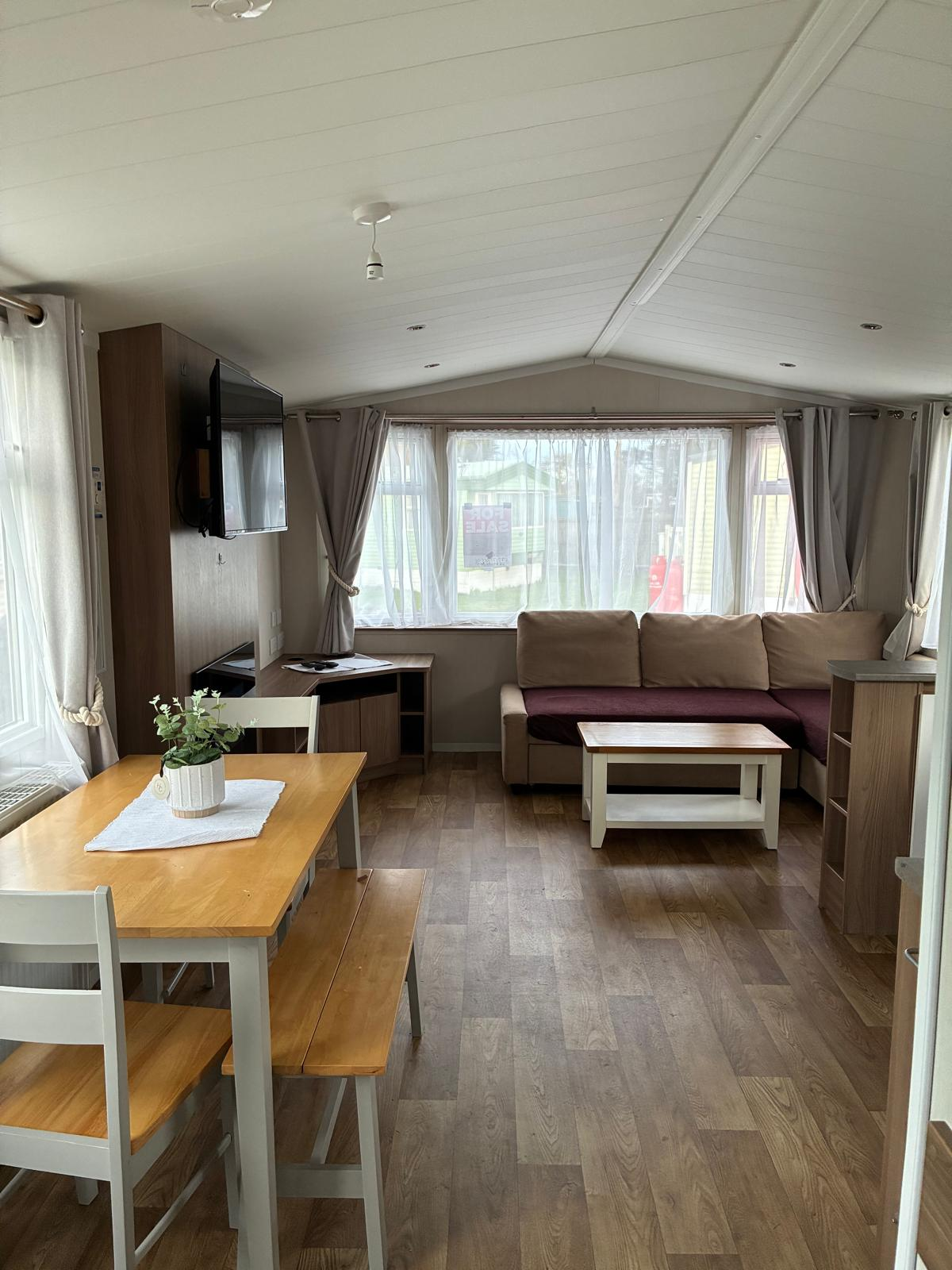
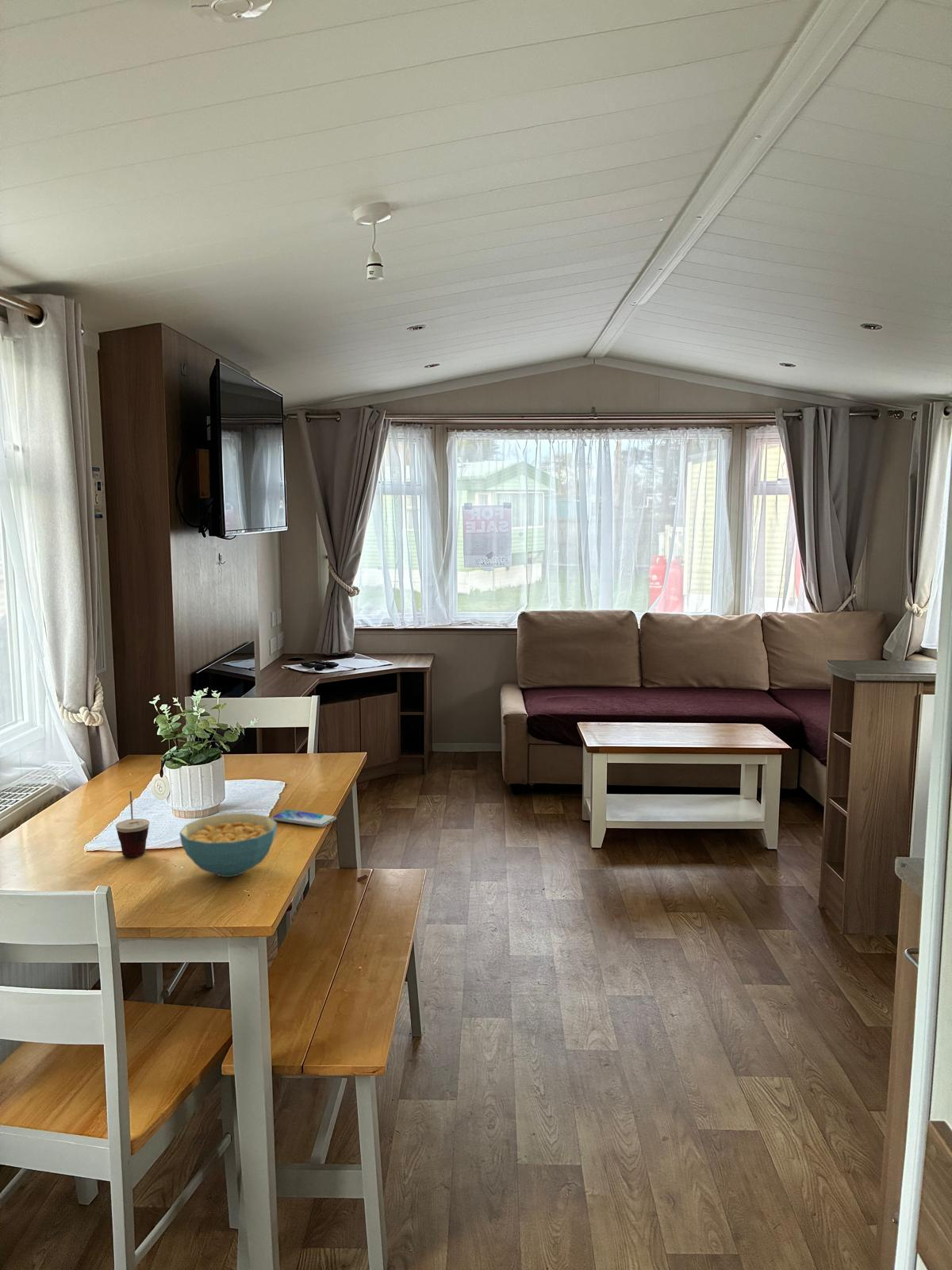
+ cereal bowl [178,813,278,878]
+ cup [115,791,150,857]
+ smartphone [271,809,337,828]
